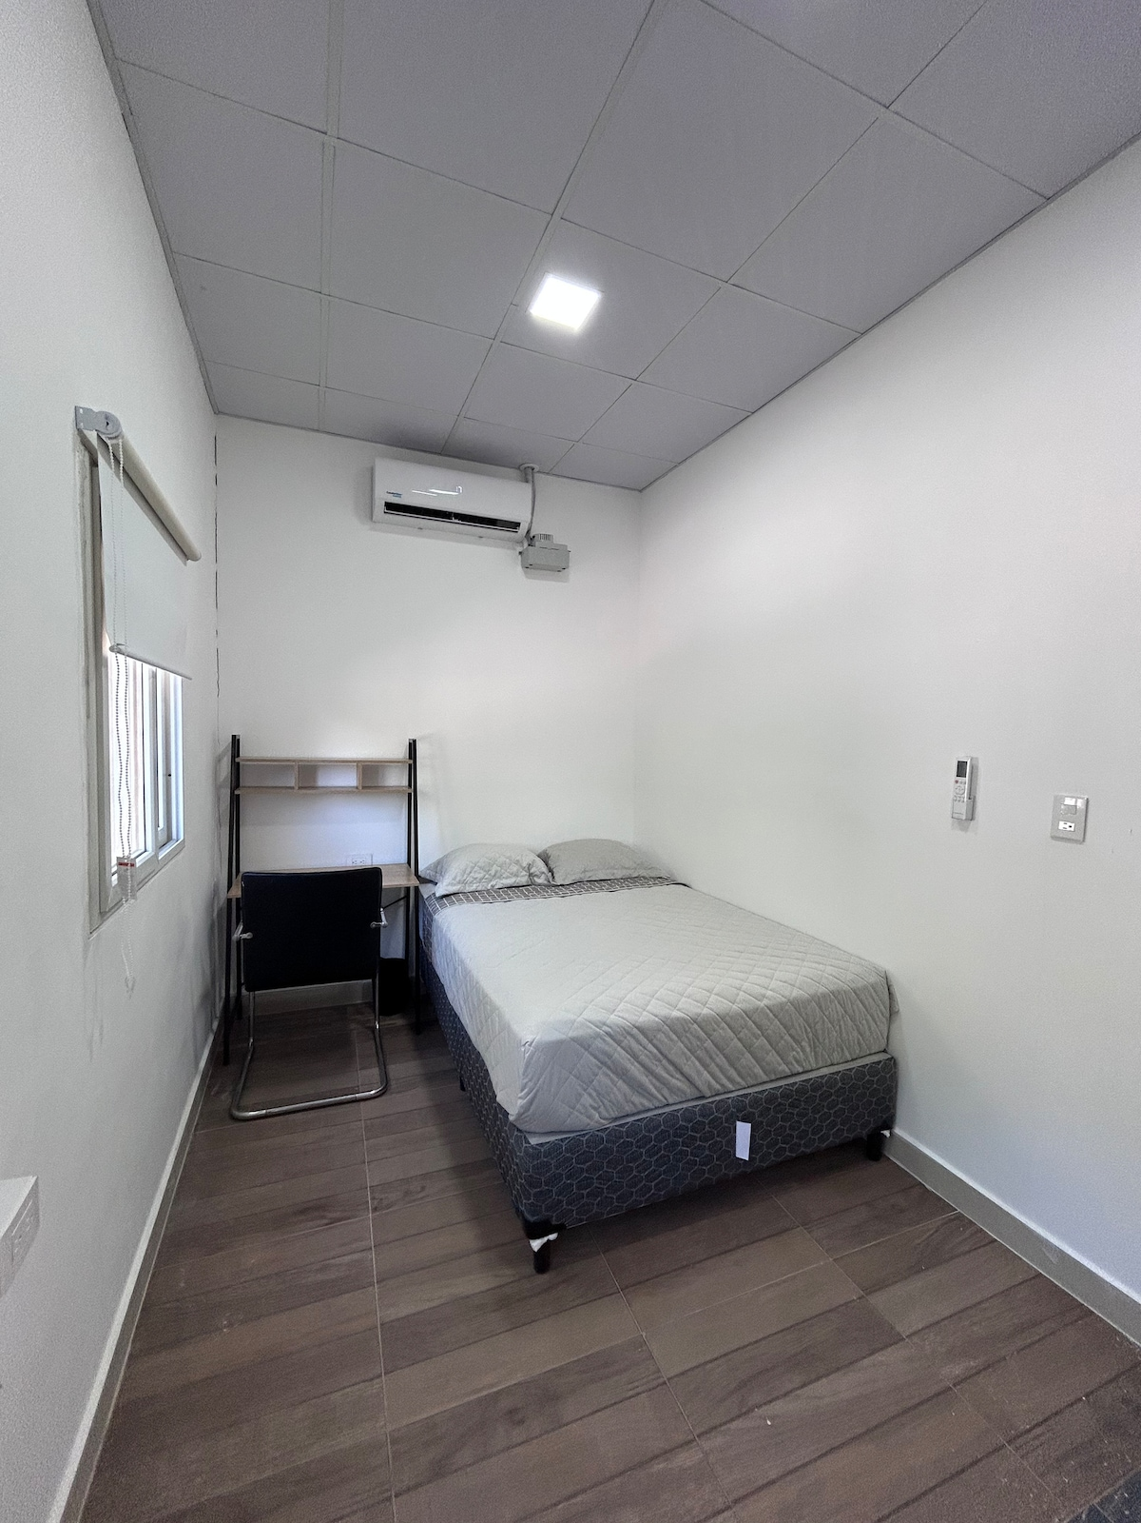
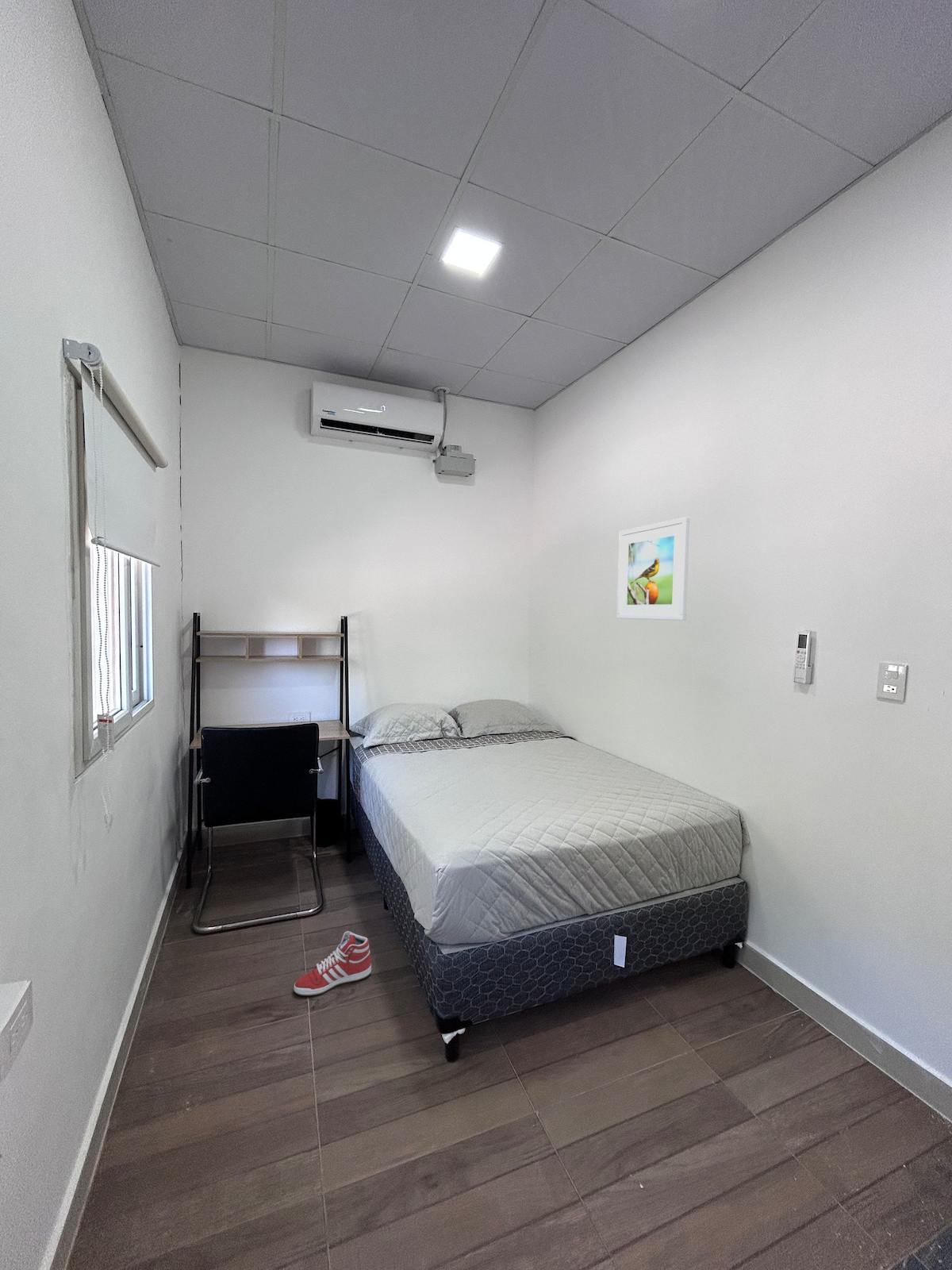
+ sneaker [294,930,372,996]
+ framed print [616,516,690,622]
